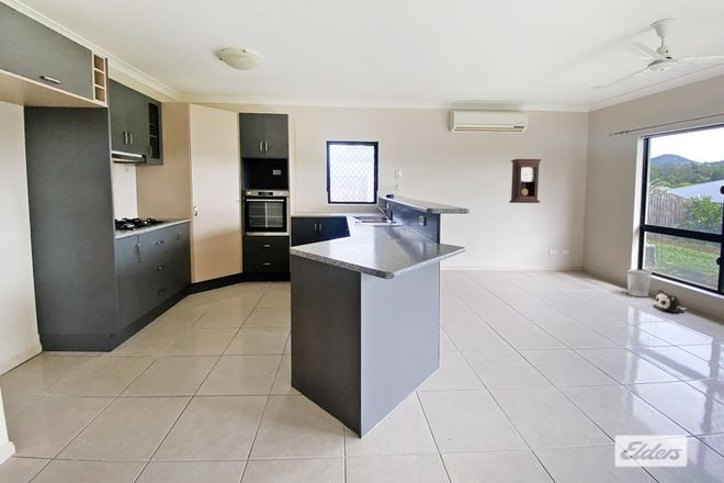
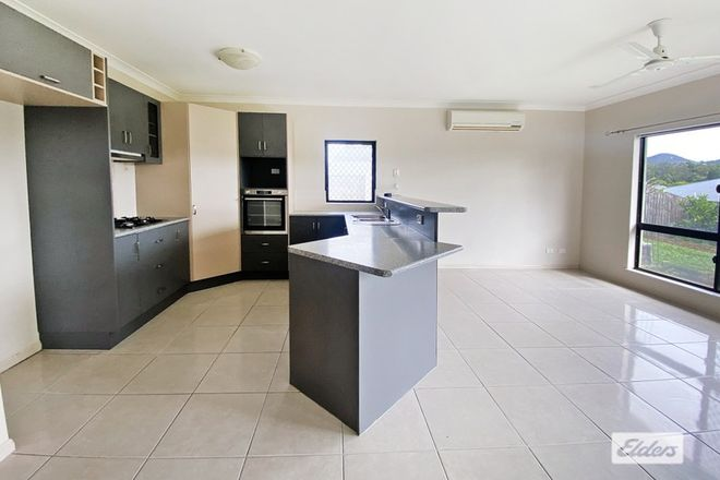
- pendulum clock [508,158,543,204]
- wastebasket [626,269,653,297]
- plush toy [652,289,688,313]
